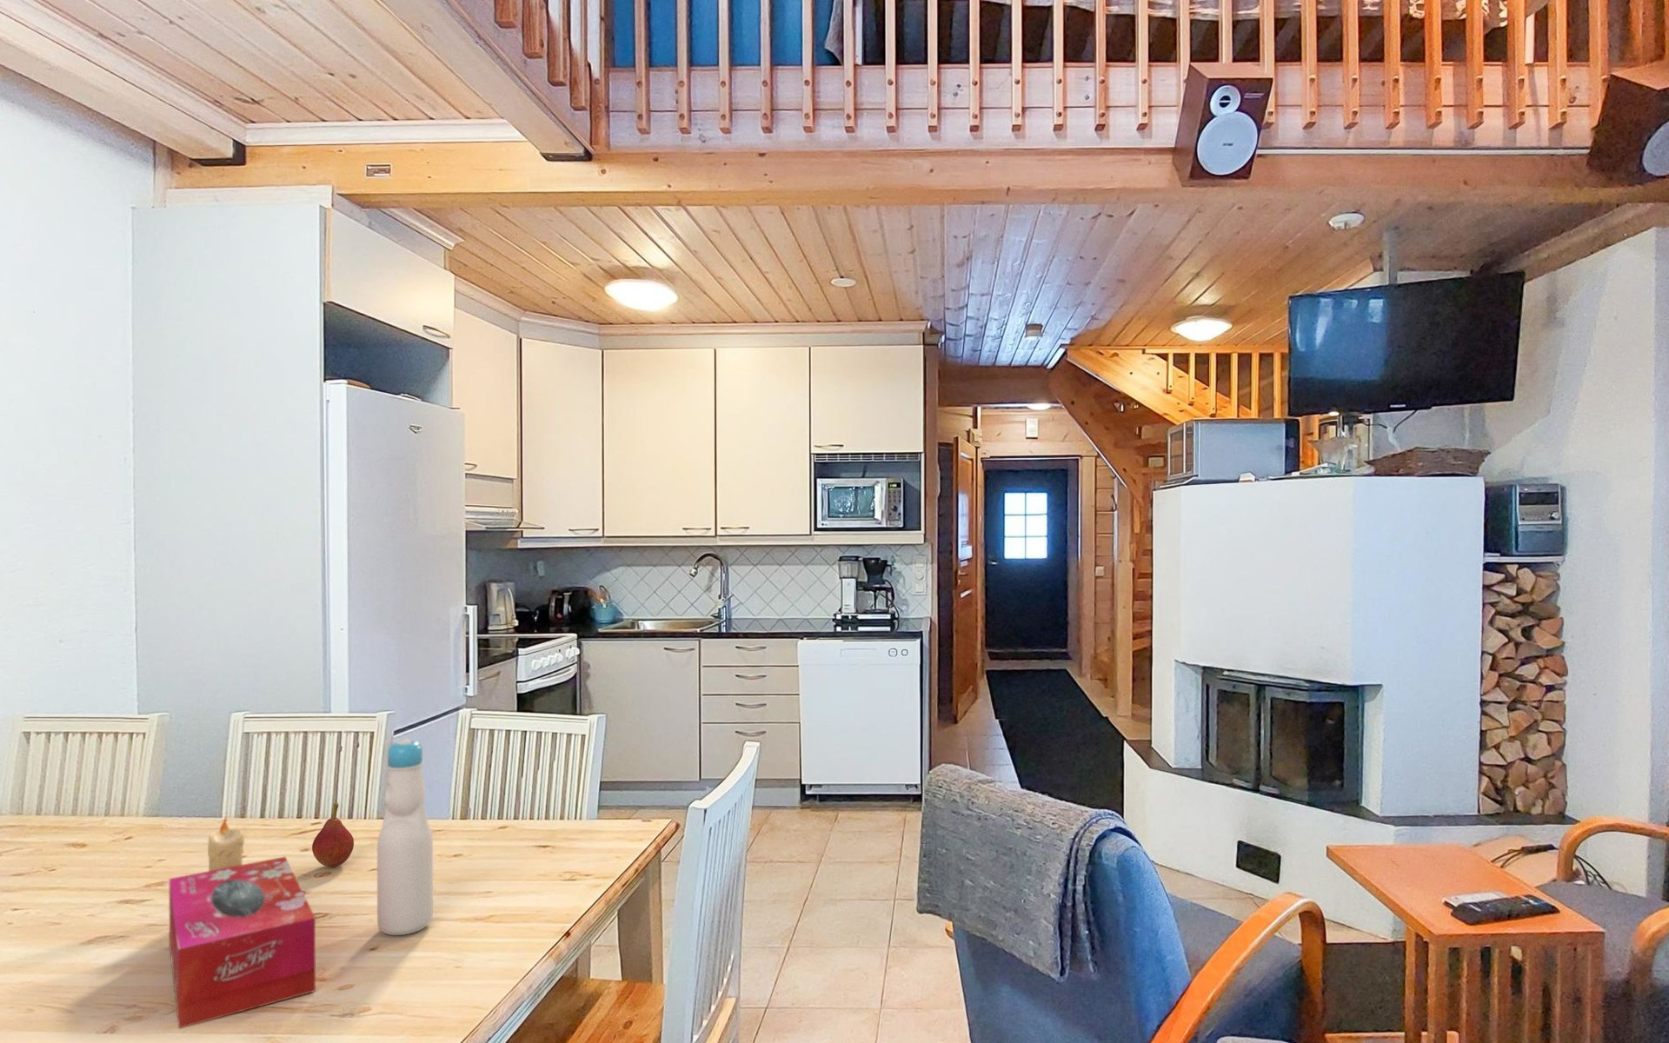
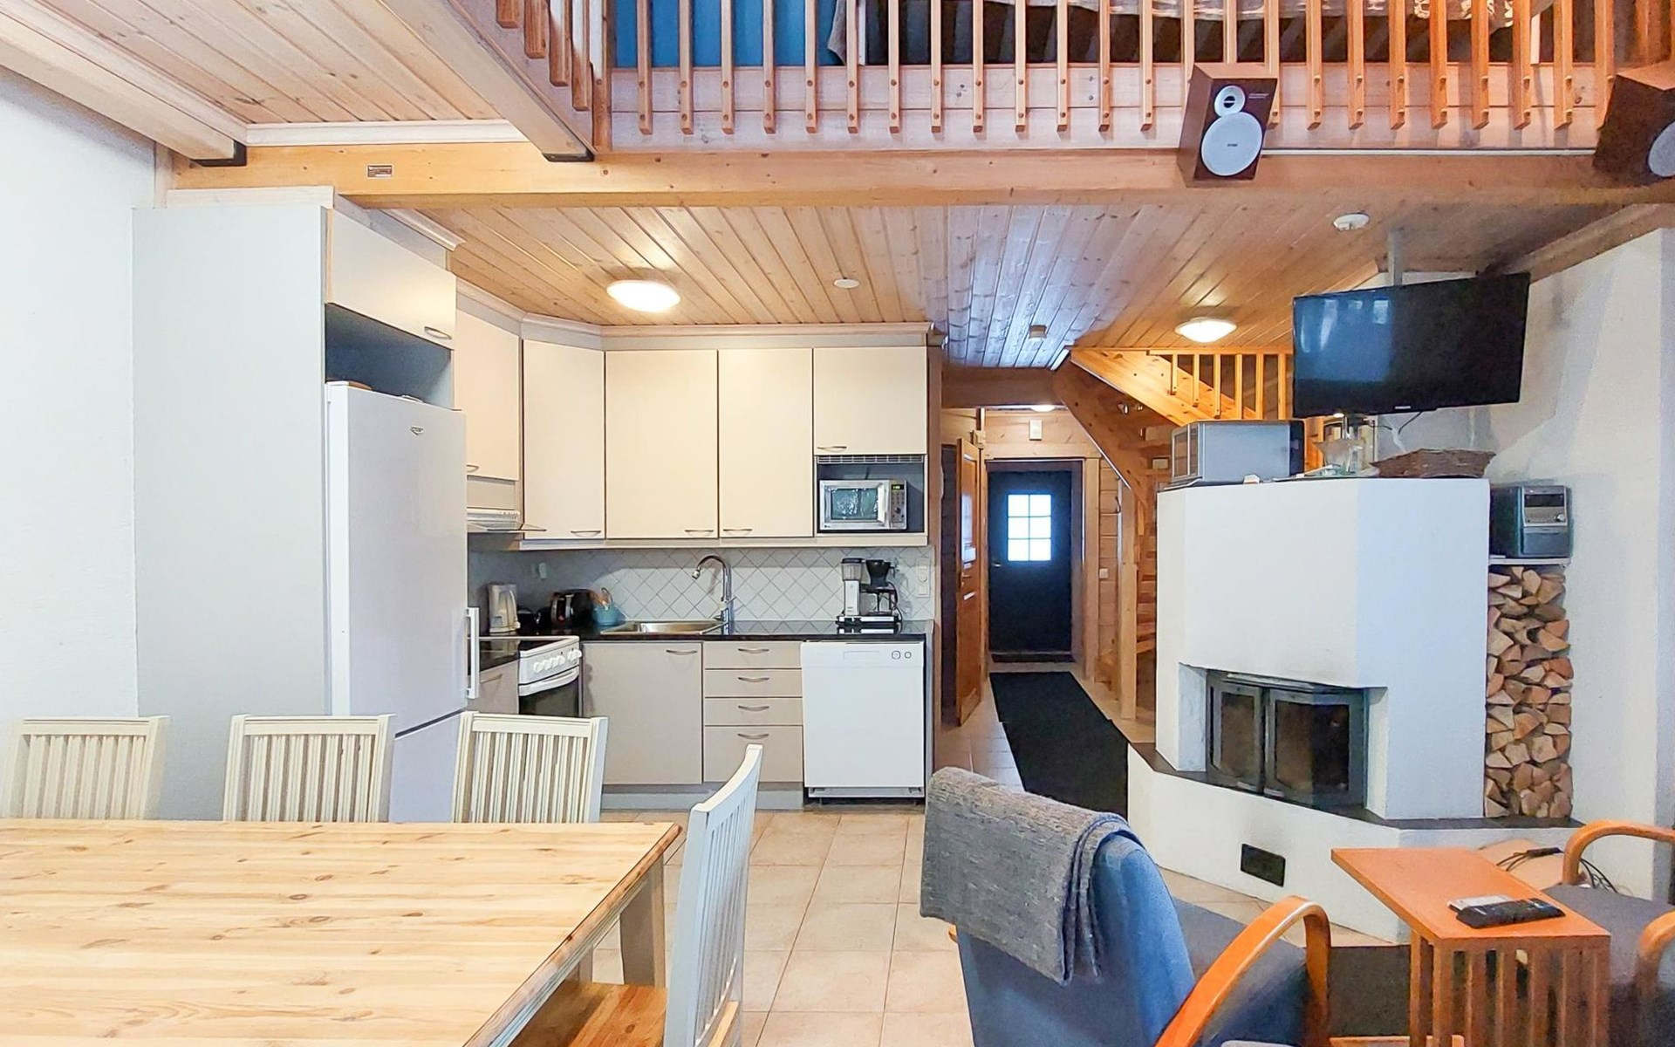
- bottle [376,739,434,936]
- tissue box [168,856,316,1029]
- fruit [311,801,354,868]
- candle [207,816,245,871]
